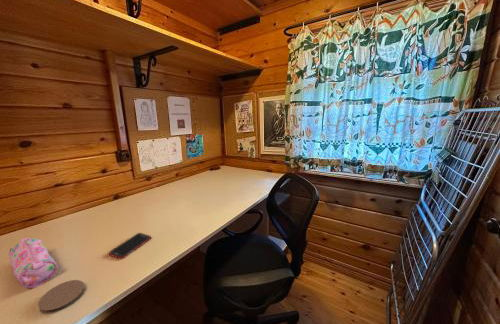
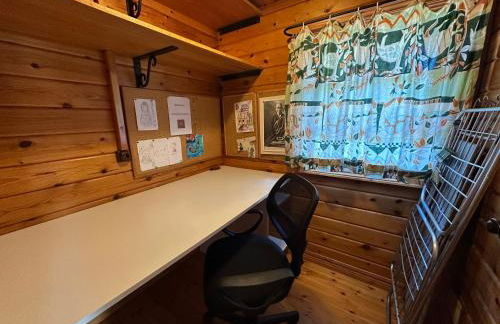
- pencil case [8,236,58,289]
- cell phone [107,232,152,260]
- coaster [37,279,86,315]
